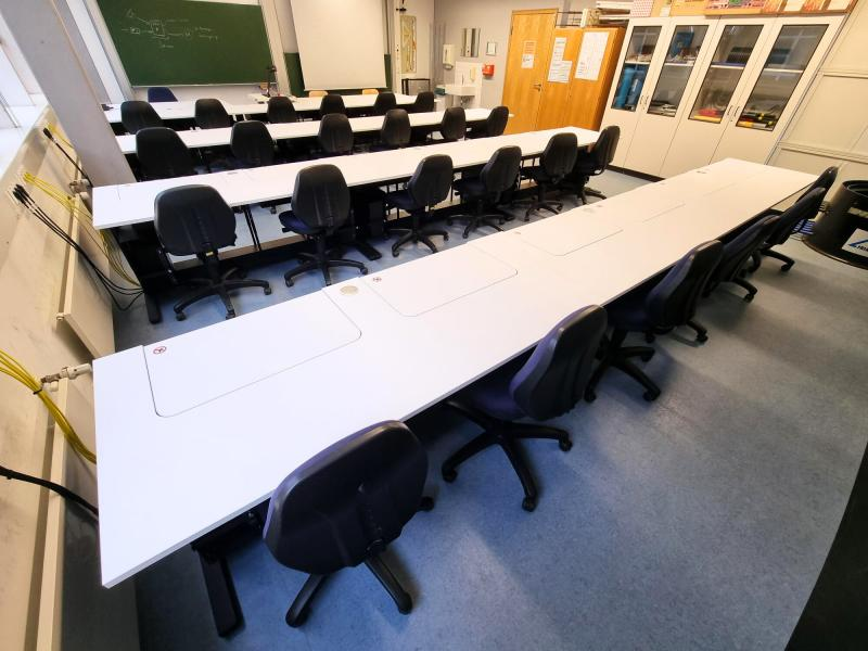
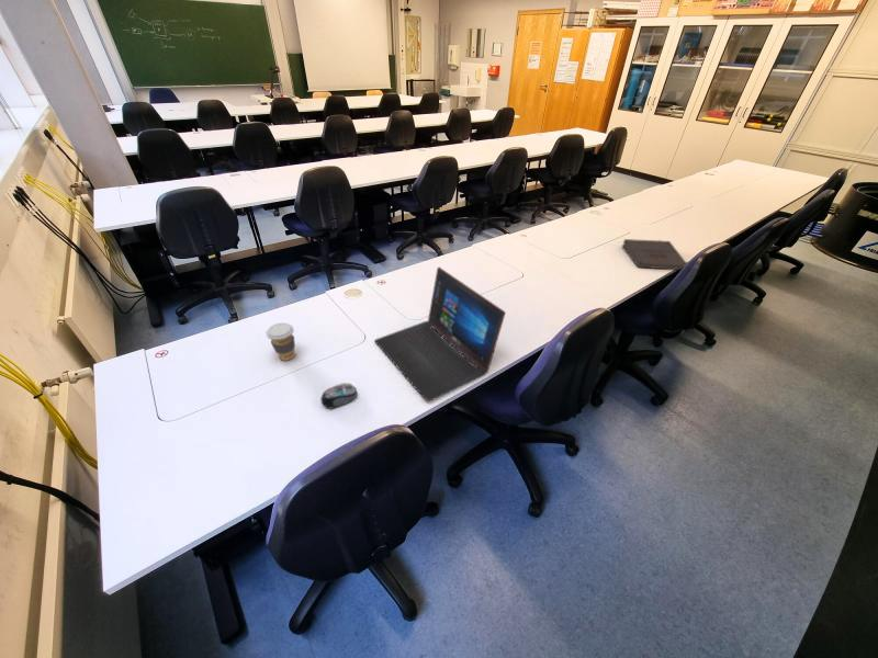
+ computer mouse [319,382,358,409]
+ laptop [374,266,506,402]
+ coffee cup [264,321,296,362]
+ pizza box [620,238,687,271]
